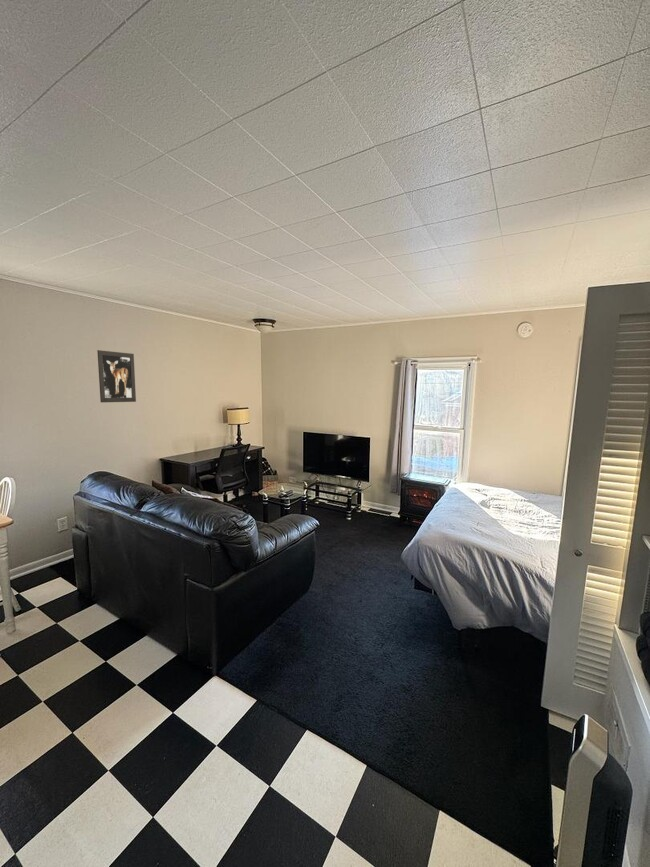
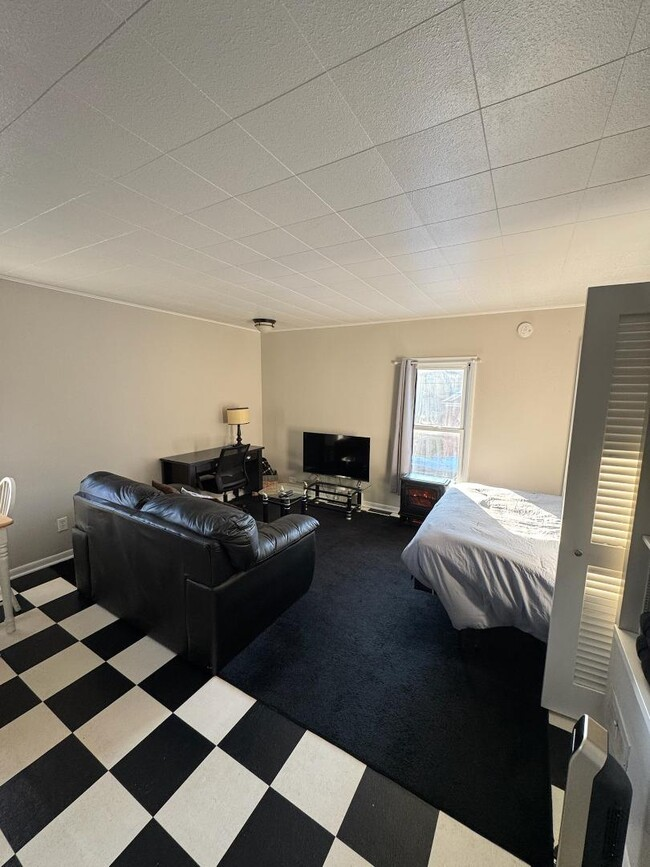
- wall art [96,349,137,403]
